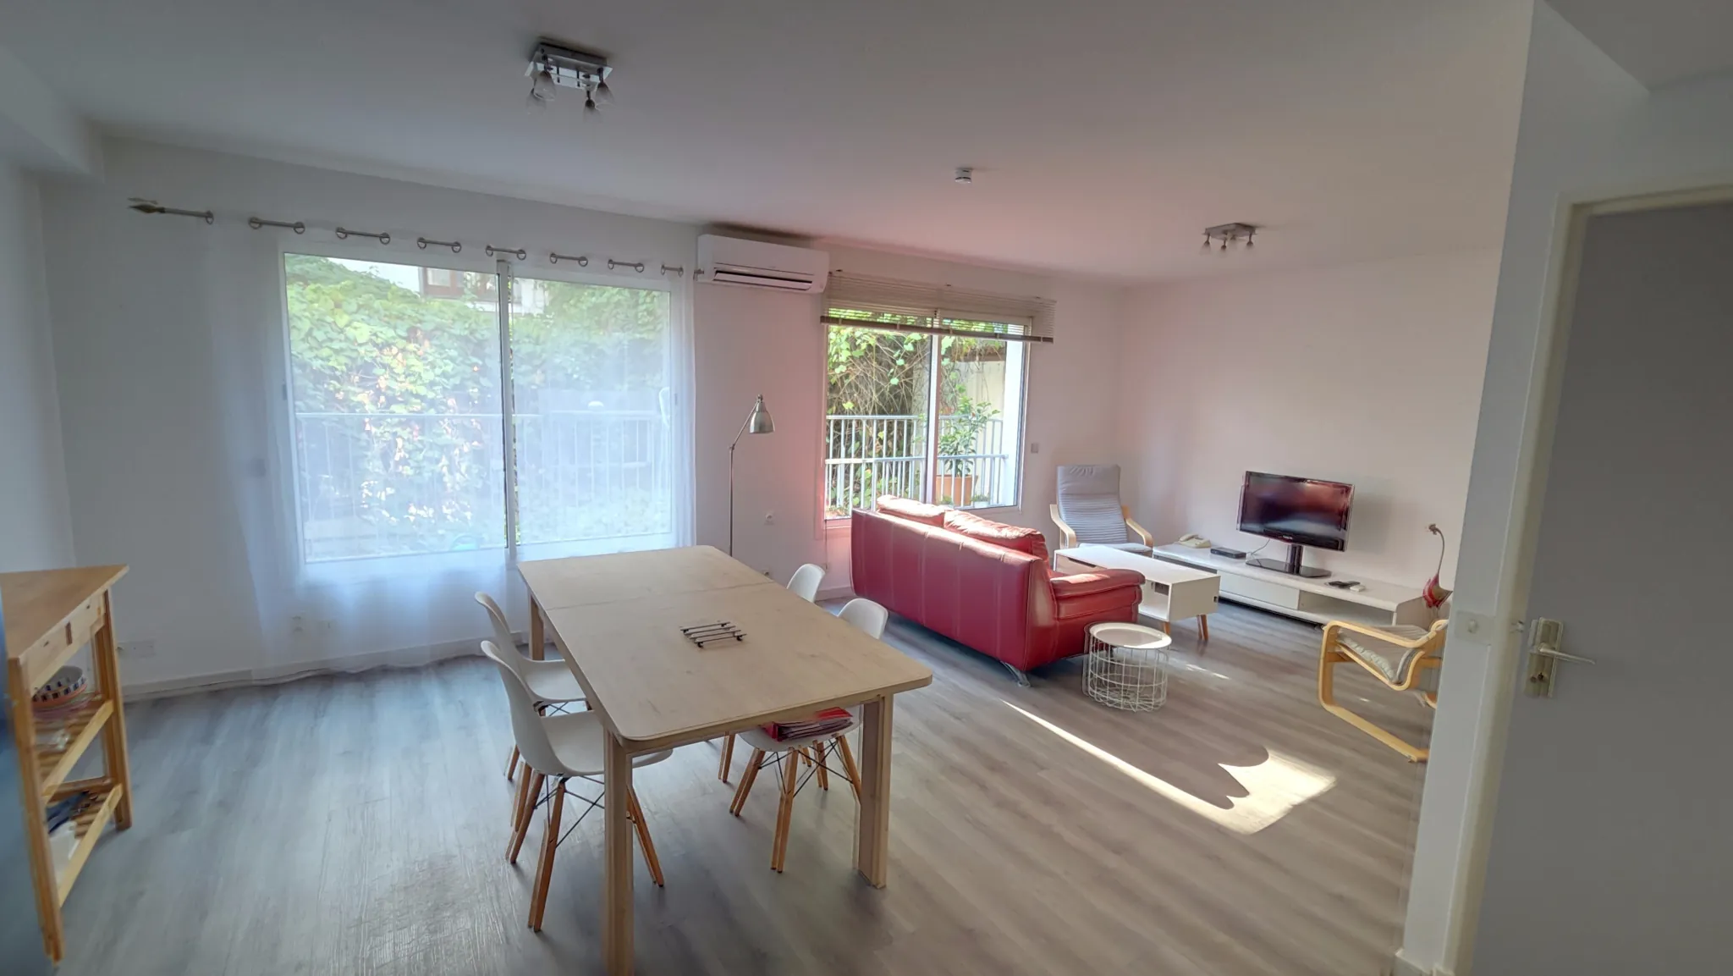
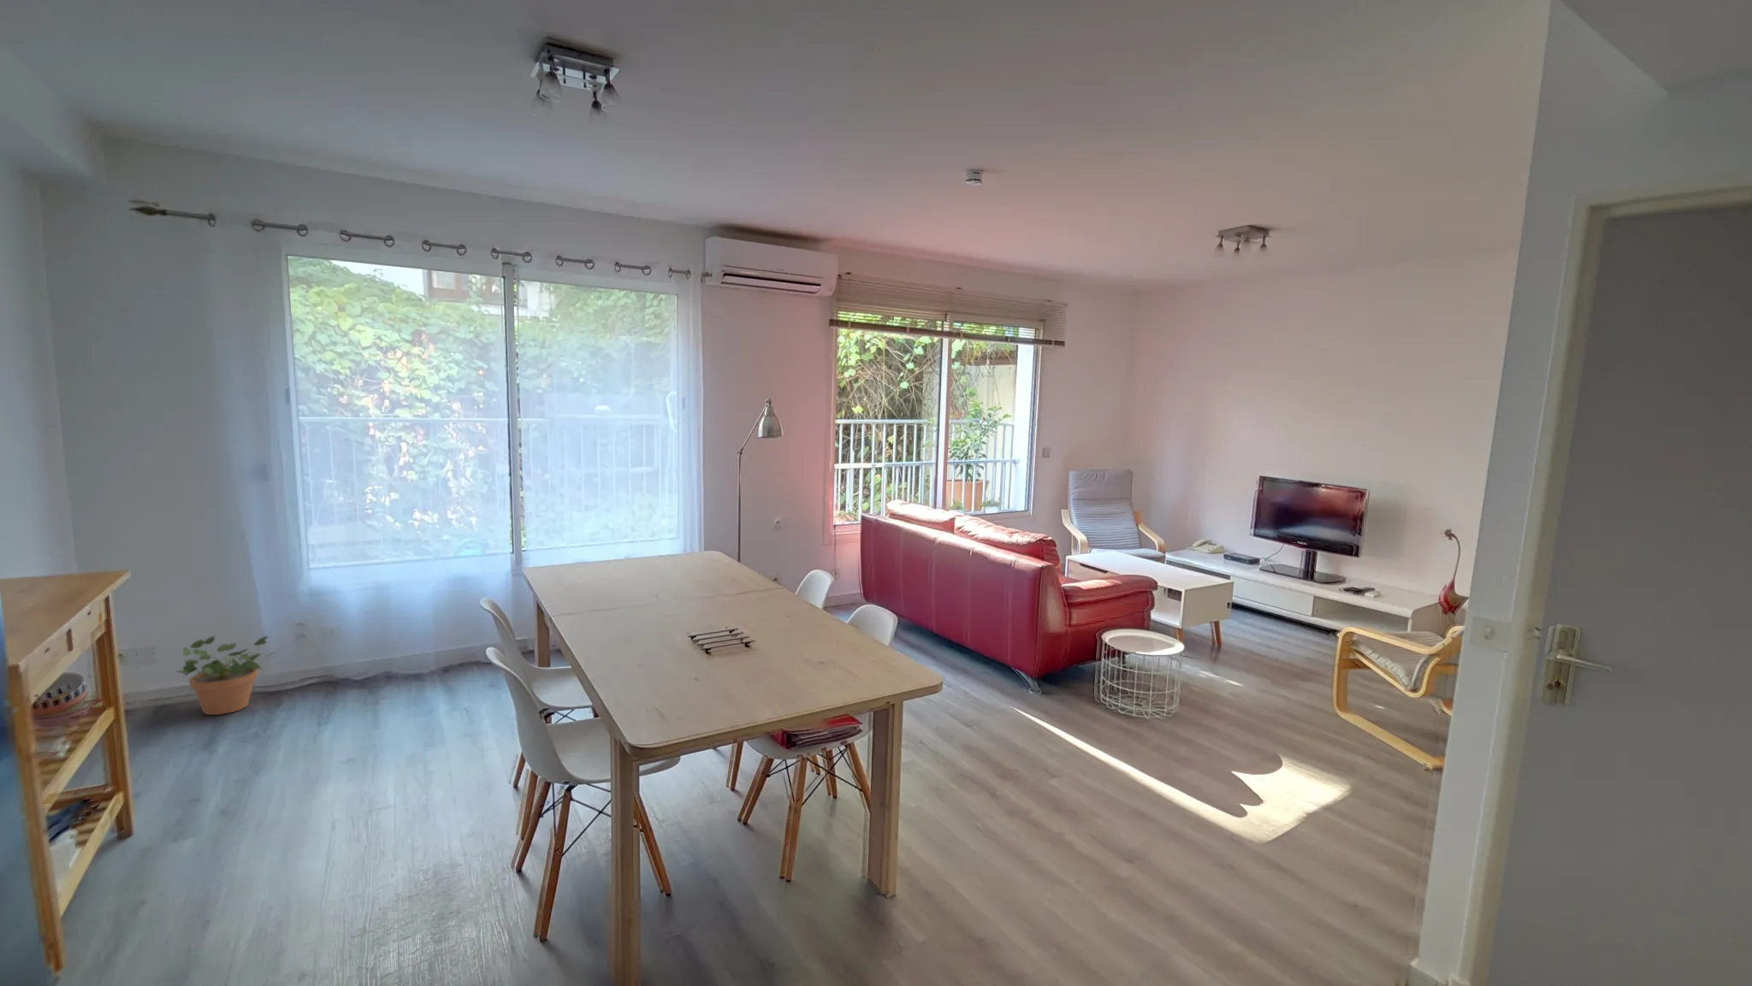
+ potted plant [172,635,282,715]
